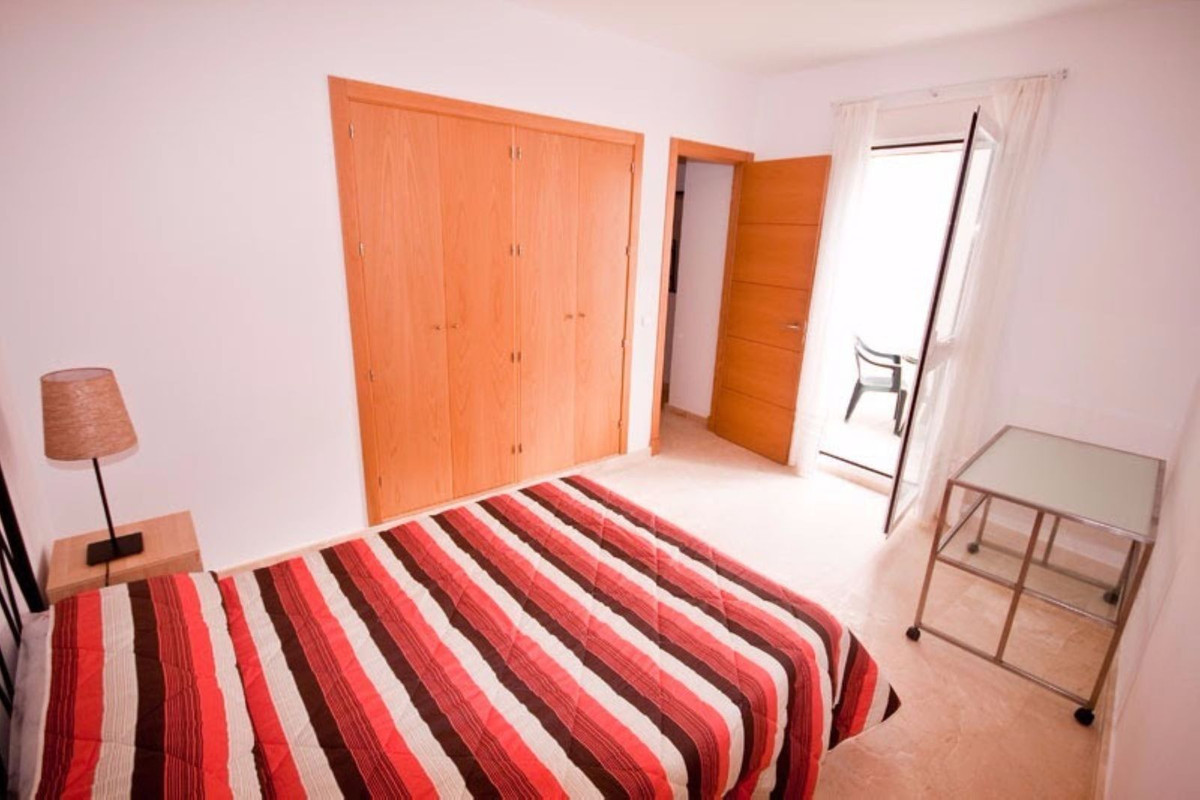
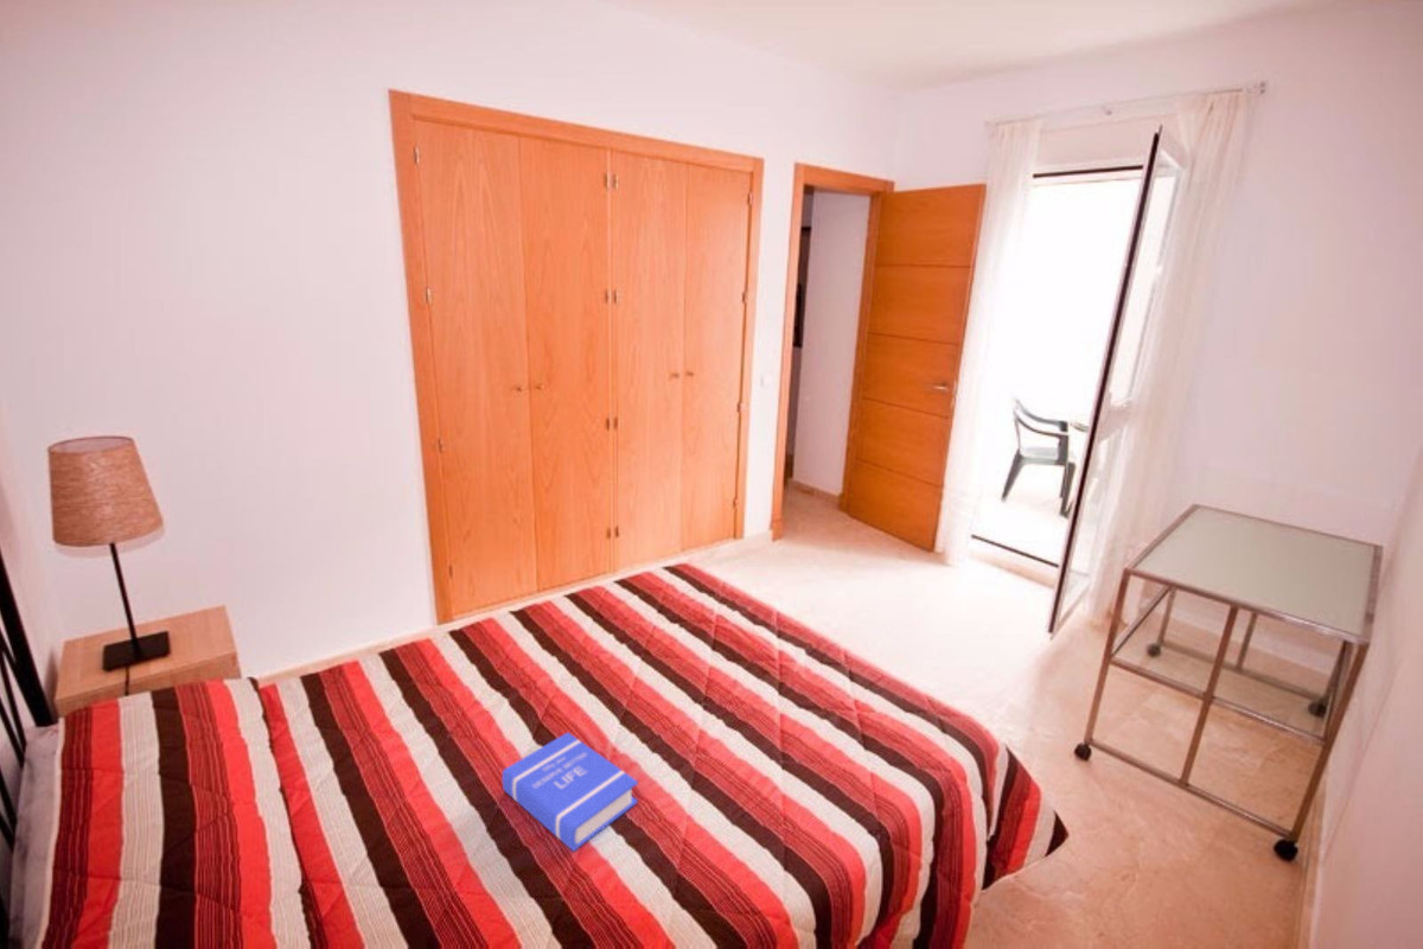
+ book [500,731,639,853]
